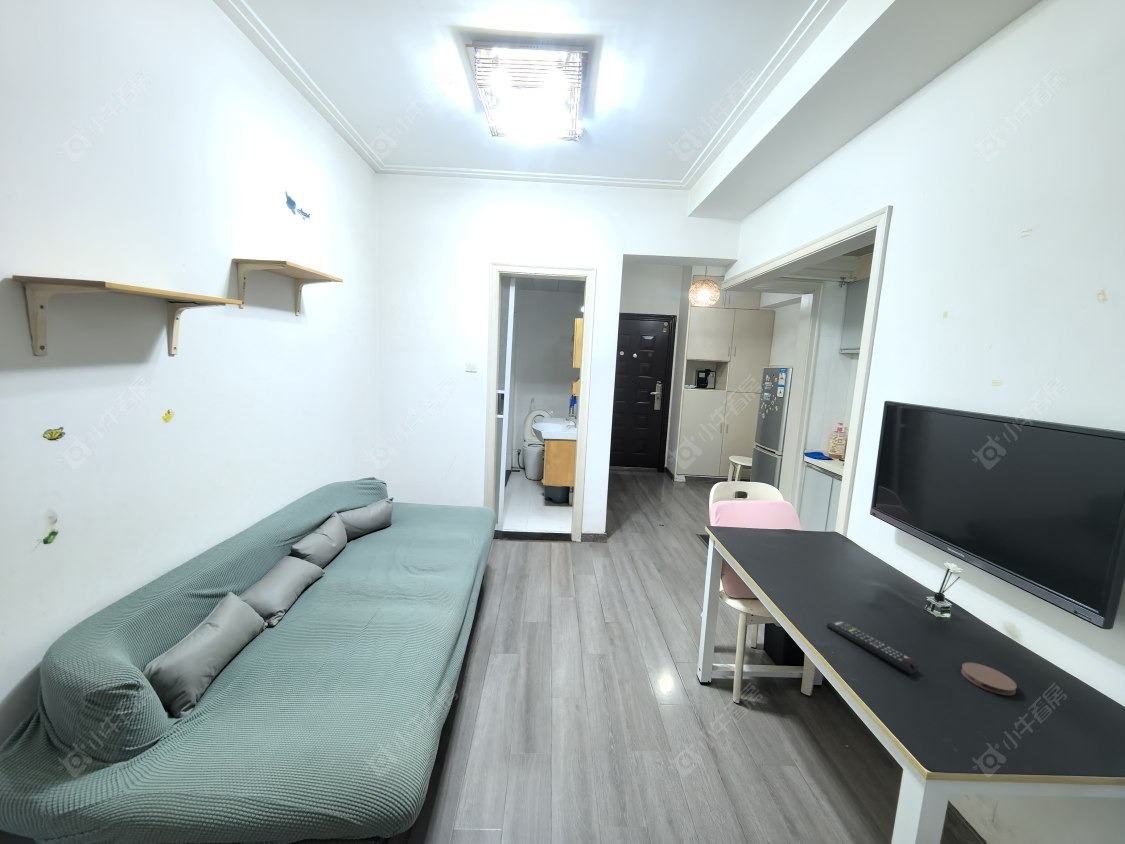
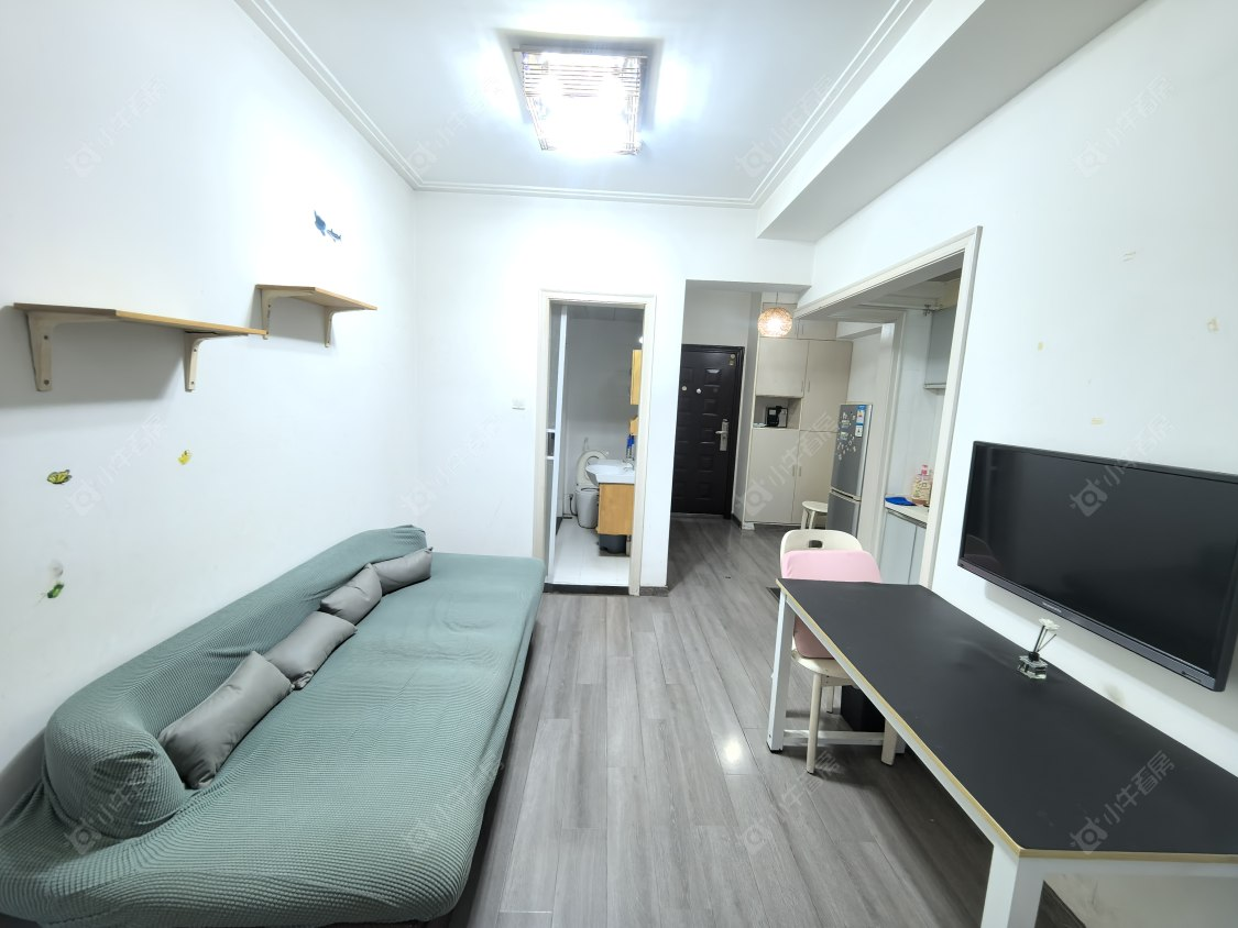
- coaster [960,662,1018,696]
- remote control [825,620,919,675]
